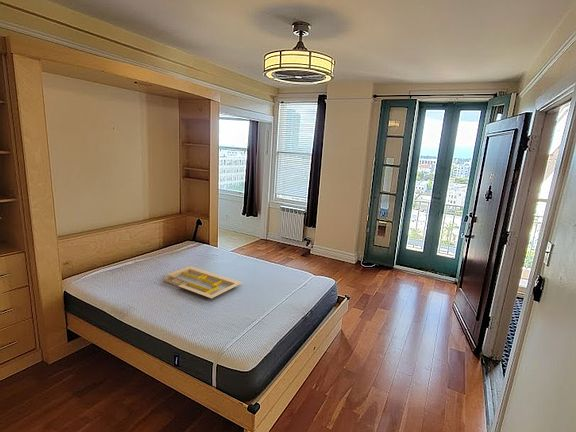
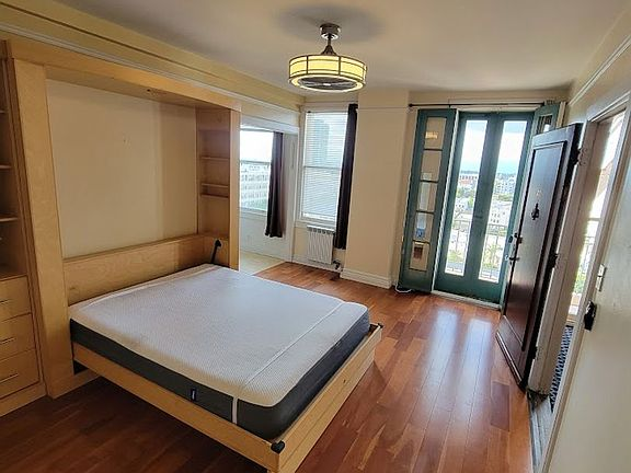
- serving tray [163,265,244,300]
